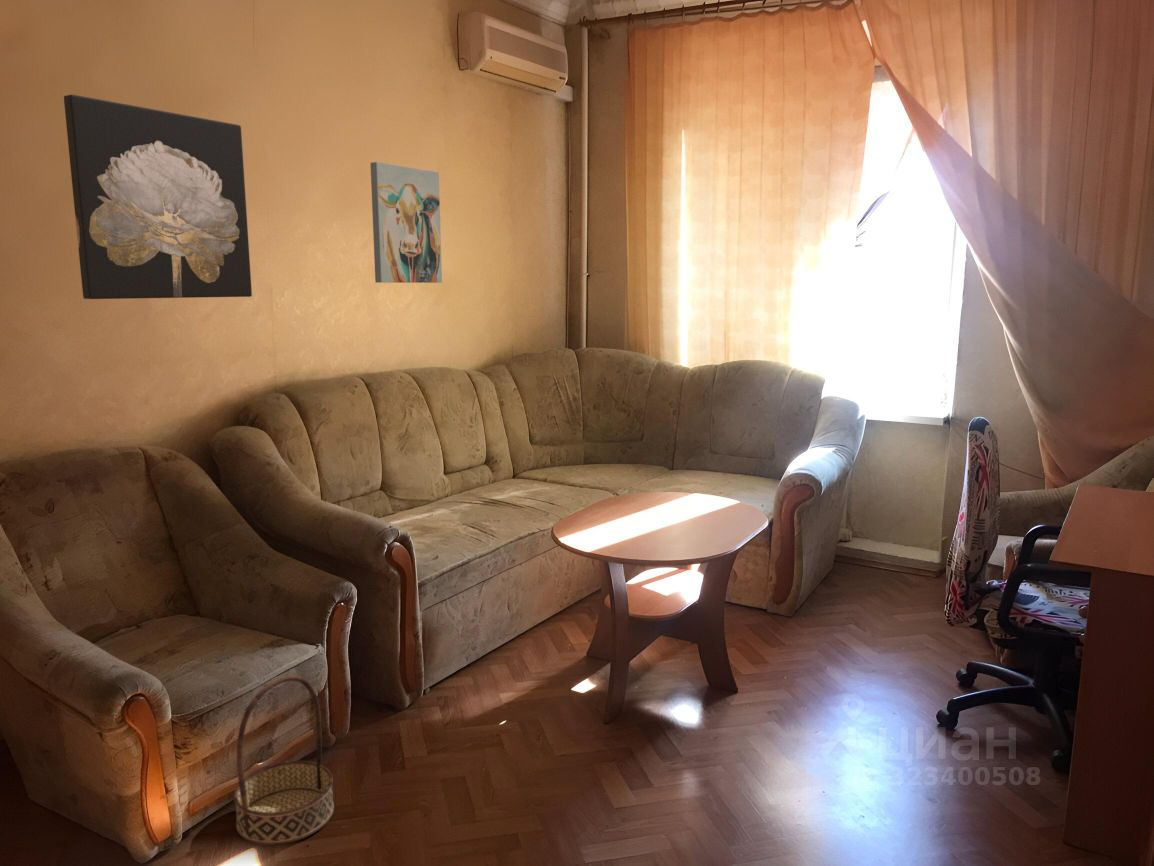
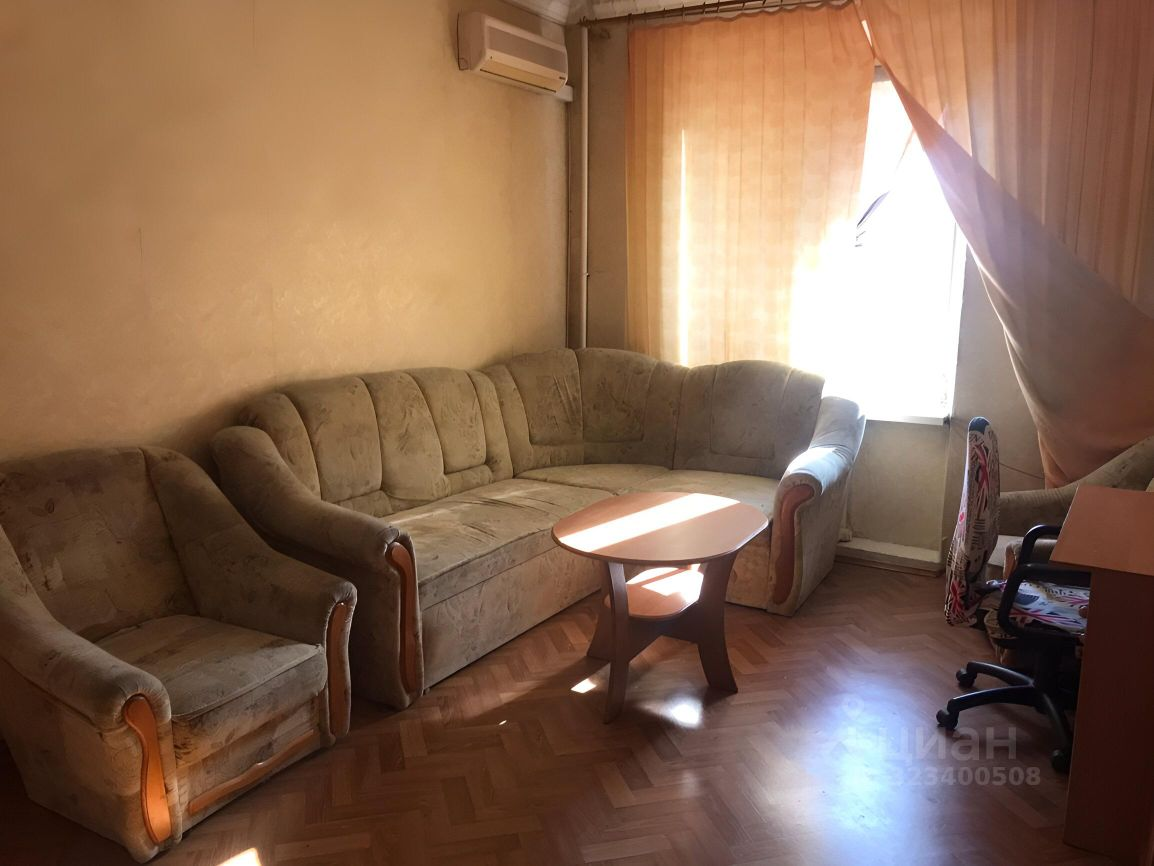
- wall art [63,94,253,300]
- basket [233,674,335,846]
- wall art [370,161,443,284]
